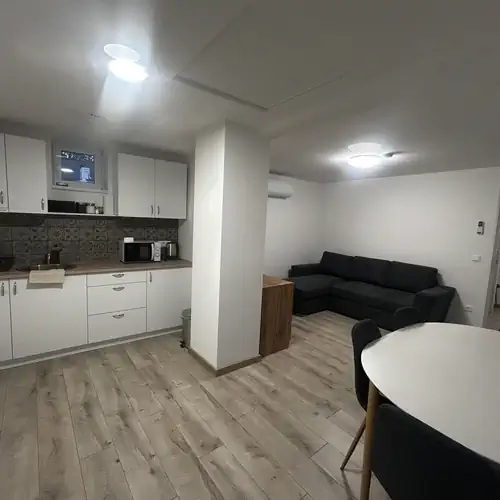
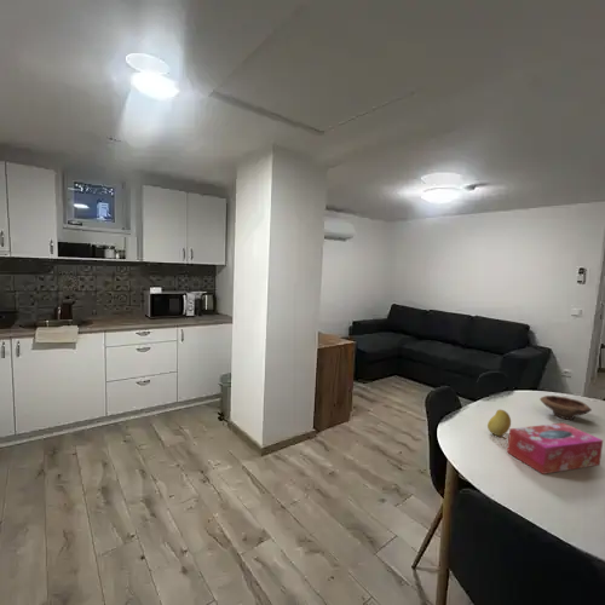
+ tissue box [506,422,604,476]
+ fruit [486,409,512,437]
+ bowl [538,394,593,421]
